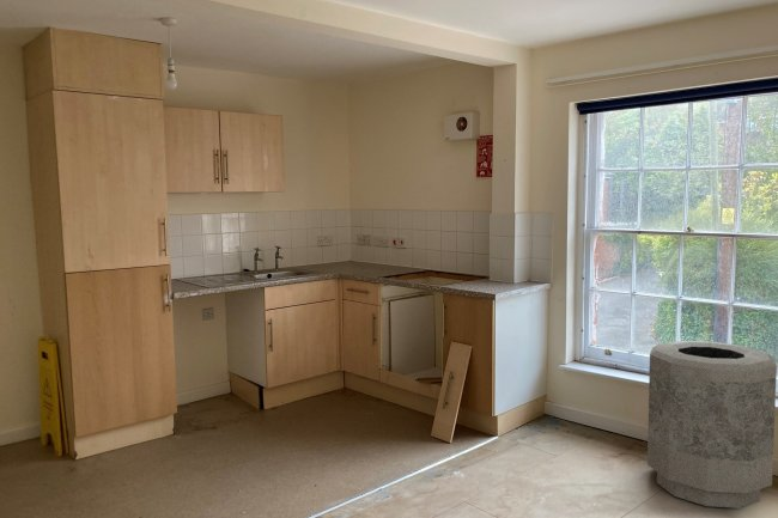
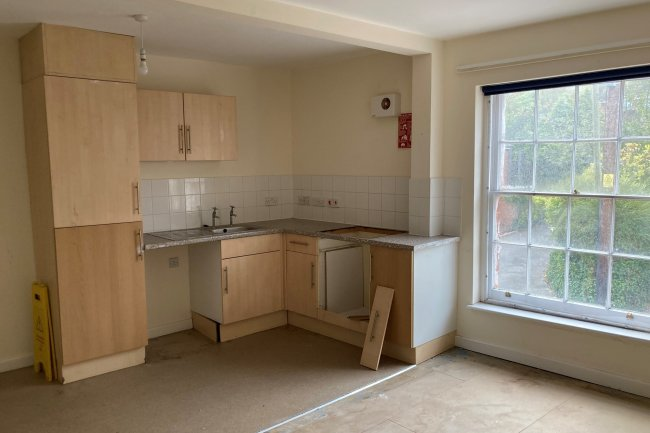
- trash can [646,340,778,510]
